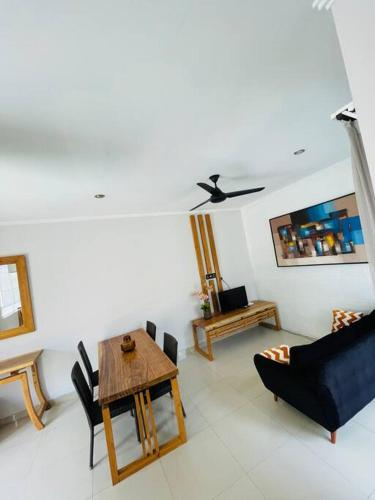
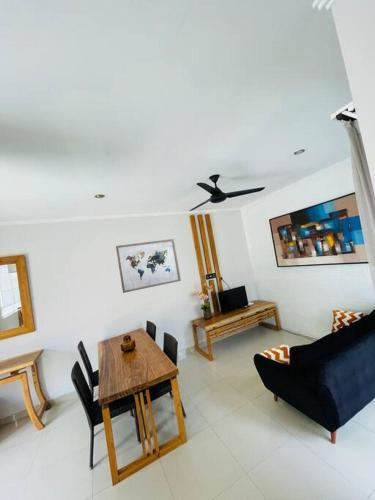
+ wall art [115,238,182,294]
